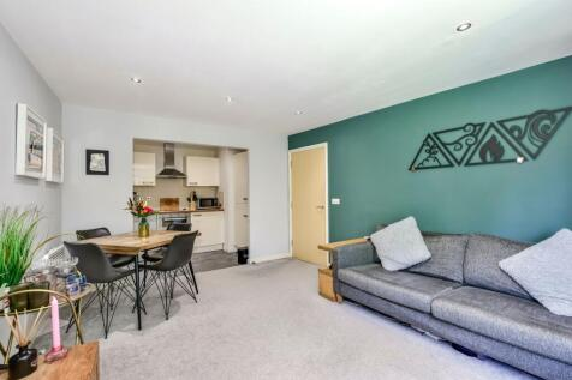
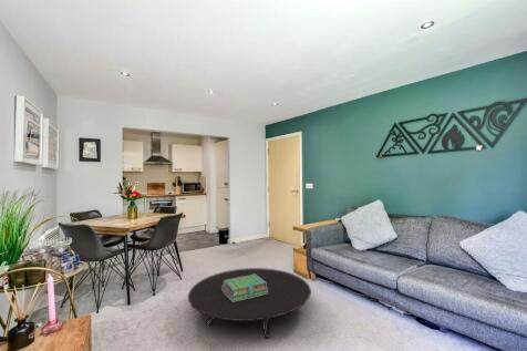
+ stack of books [223,275,268,301]
+ table [187,267,312,339]
